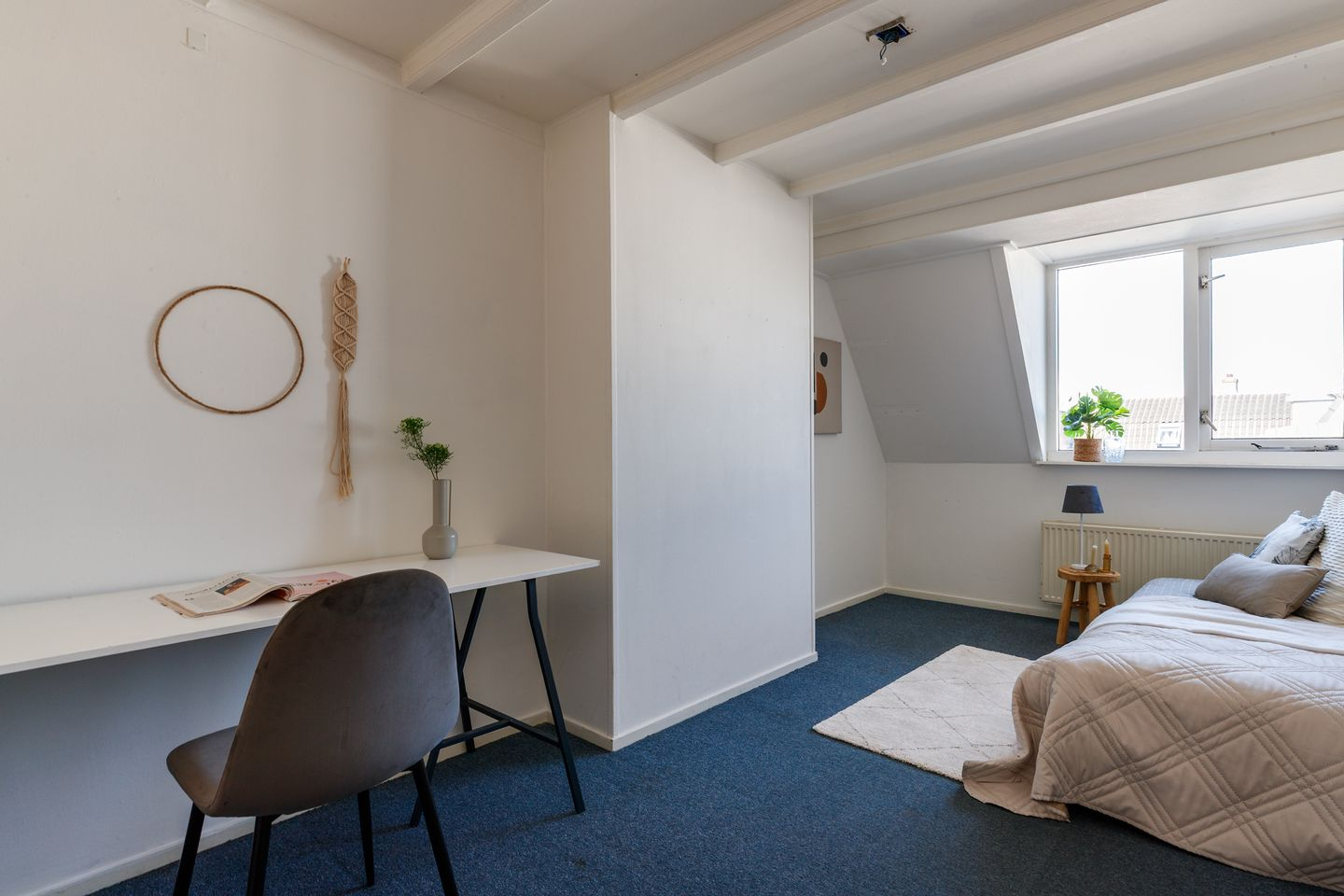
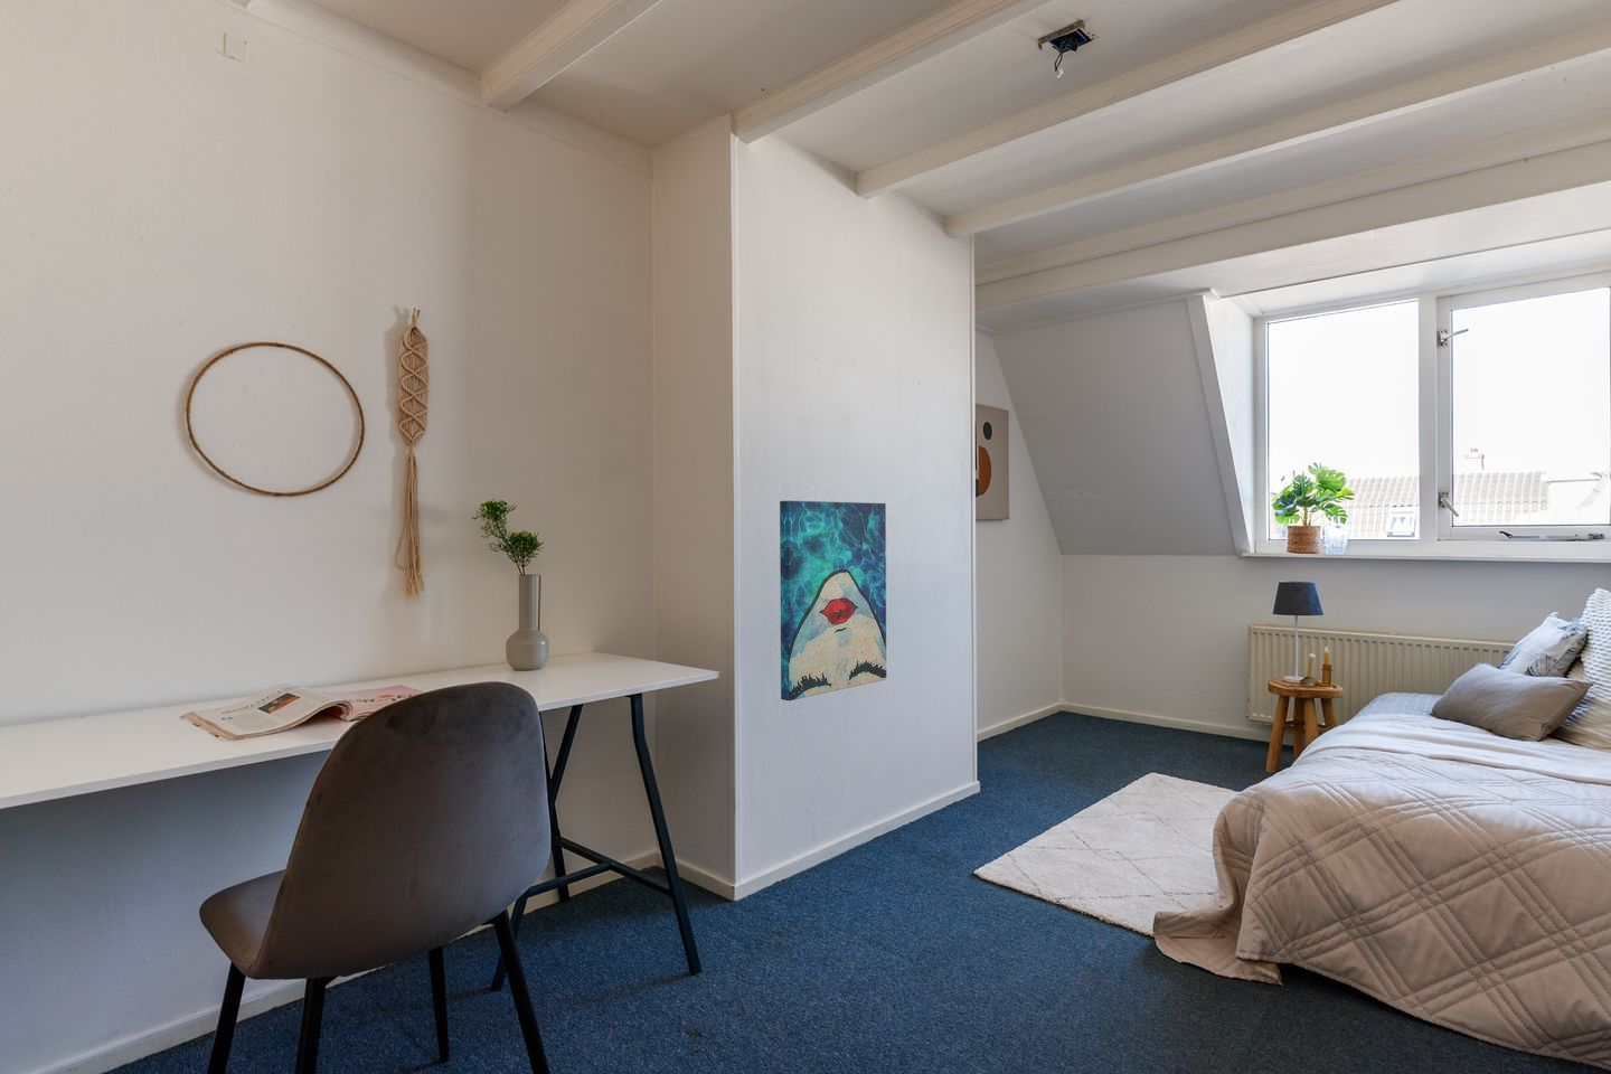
+ wall art [779,500,887,701]
